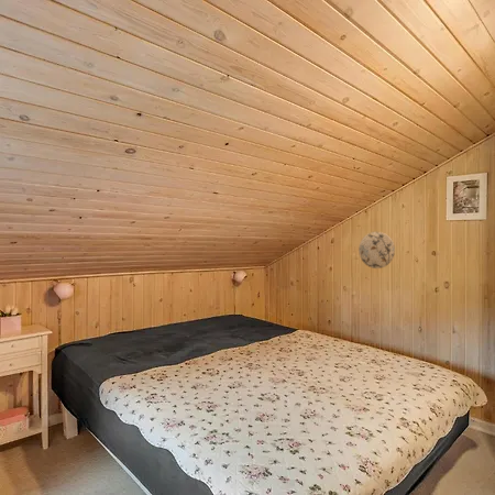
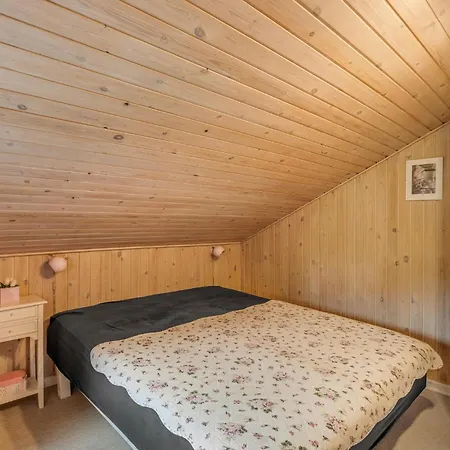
- decorative plate [358,230,396,270]
